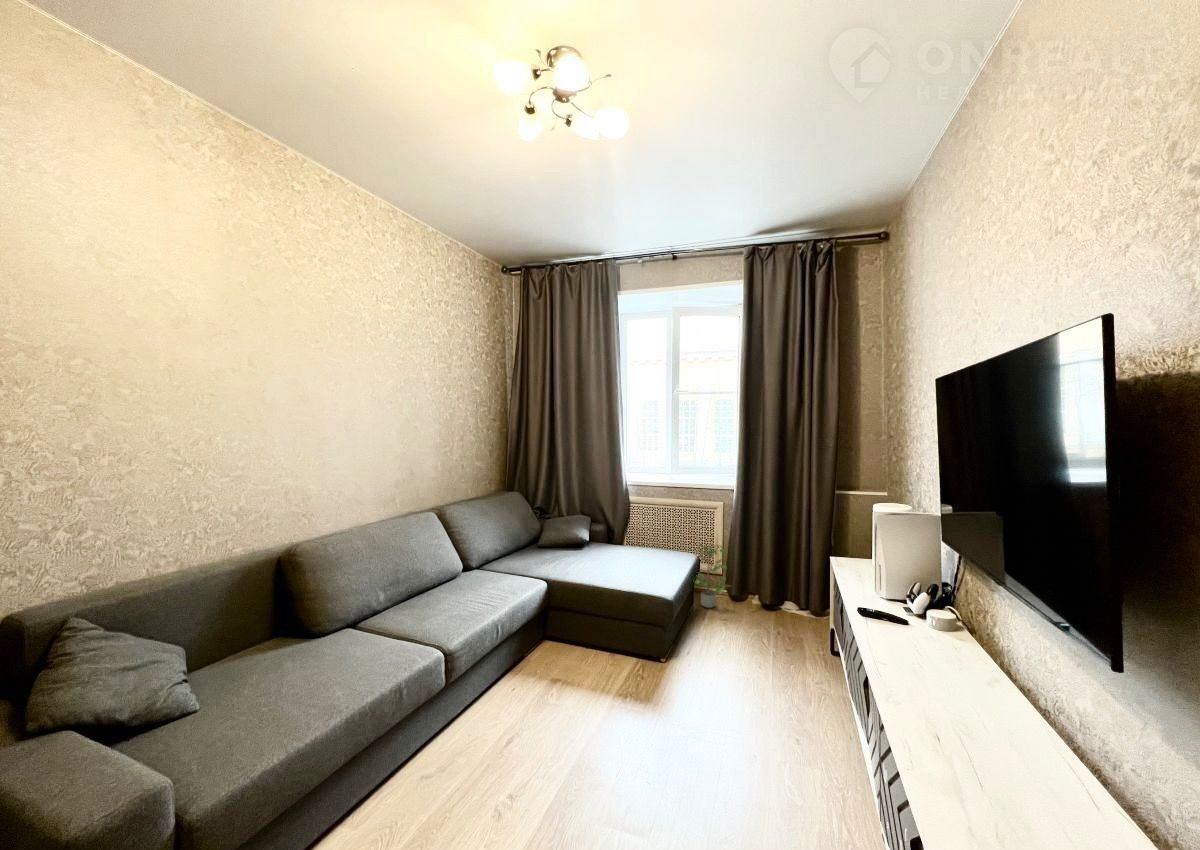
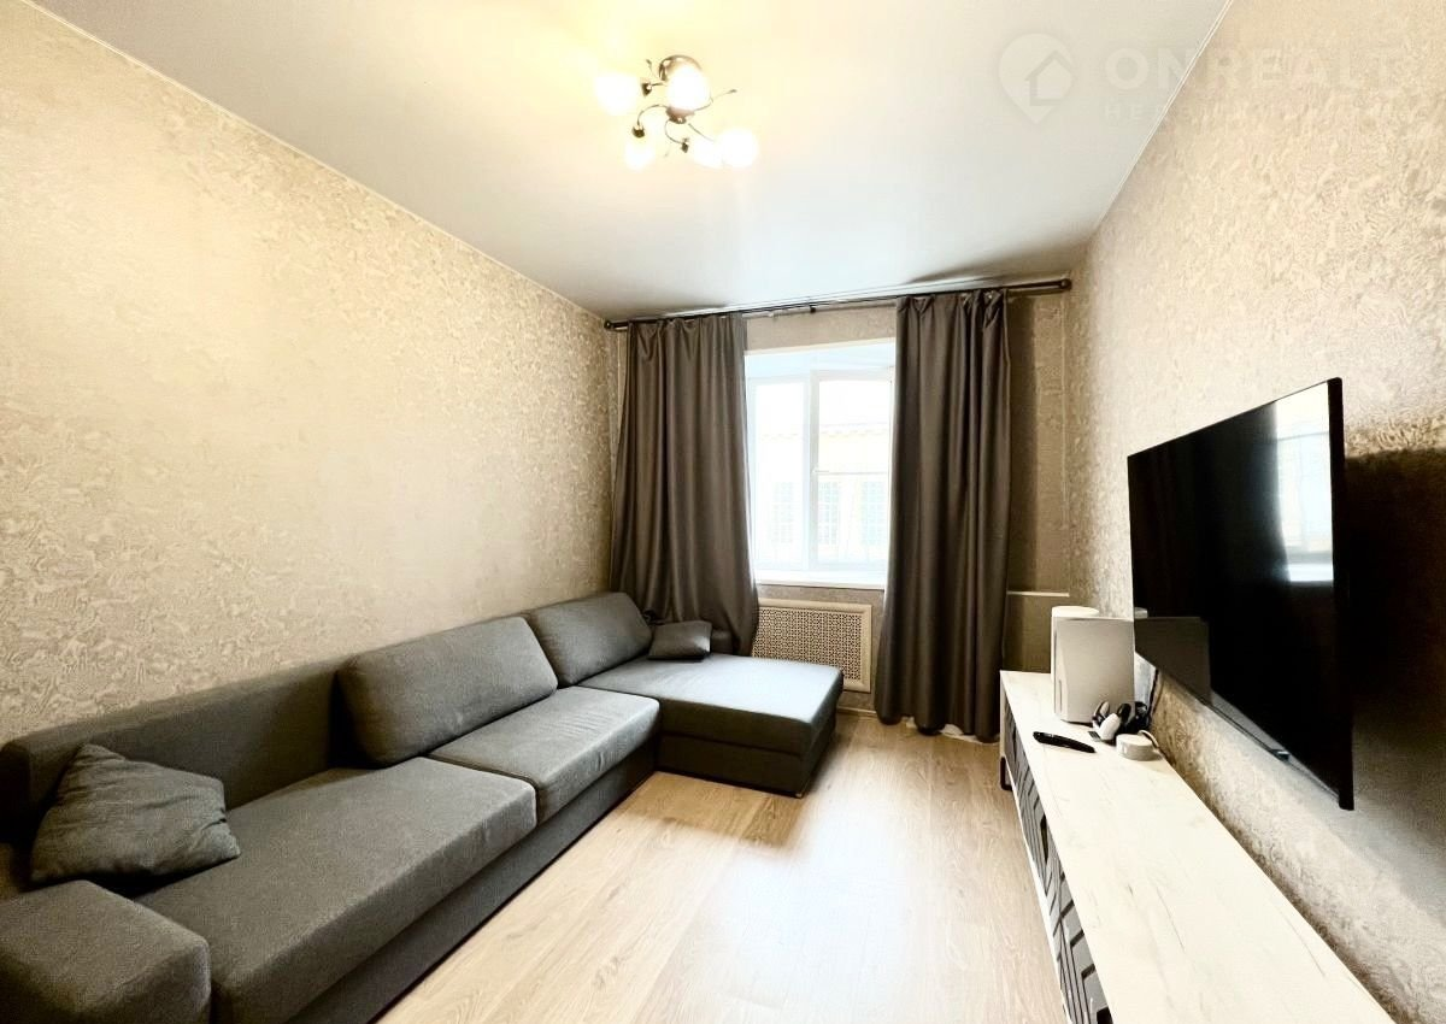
- potted plant [694,542,733,609]
